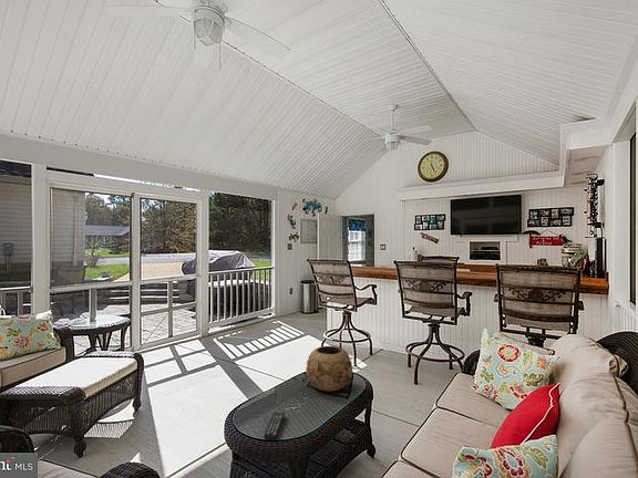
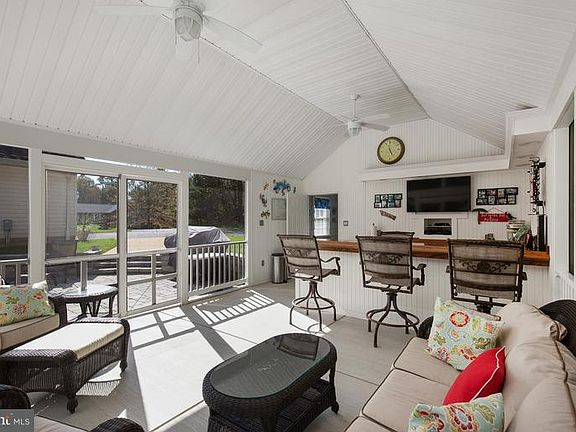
- remote control [264,411,286,441]
- decorative bowl [305,345,353,393]
